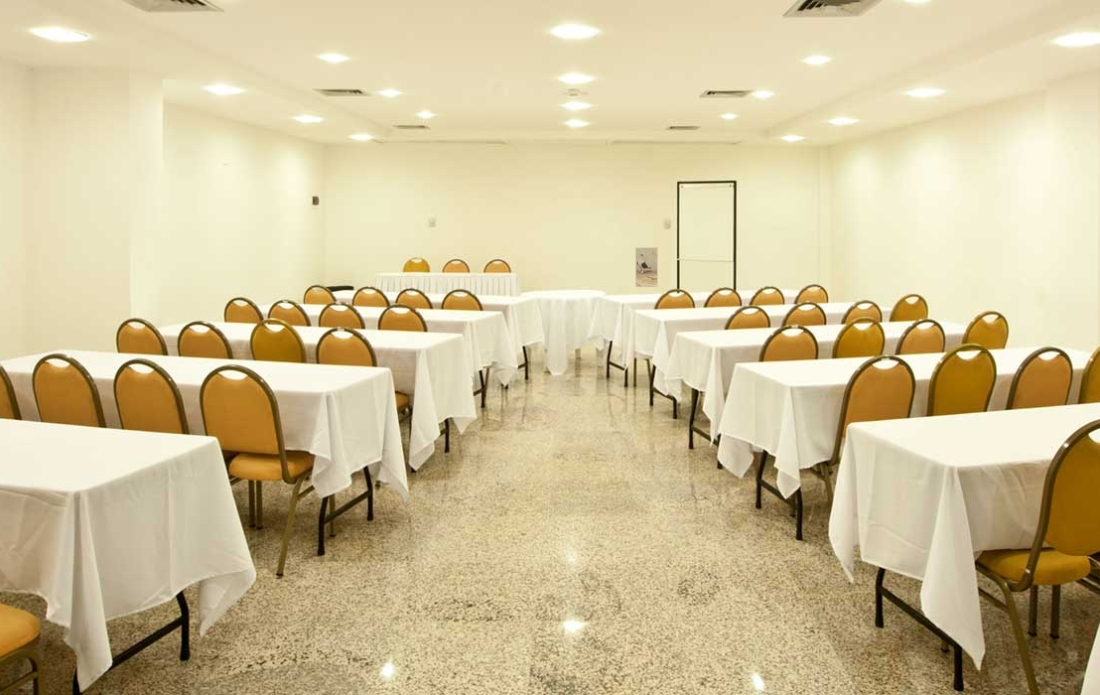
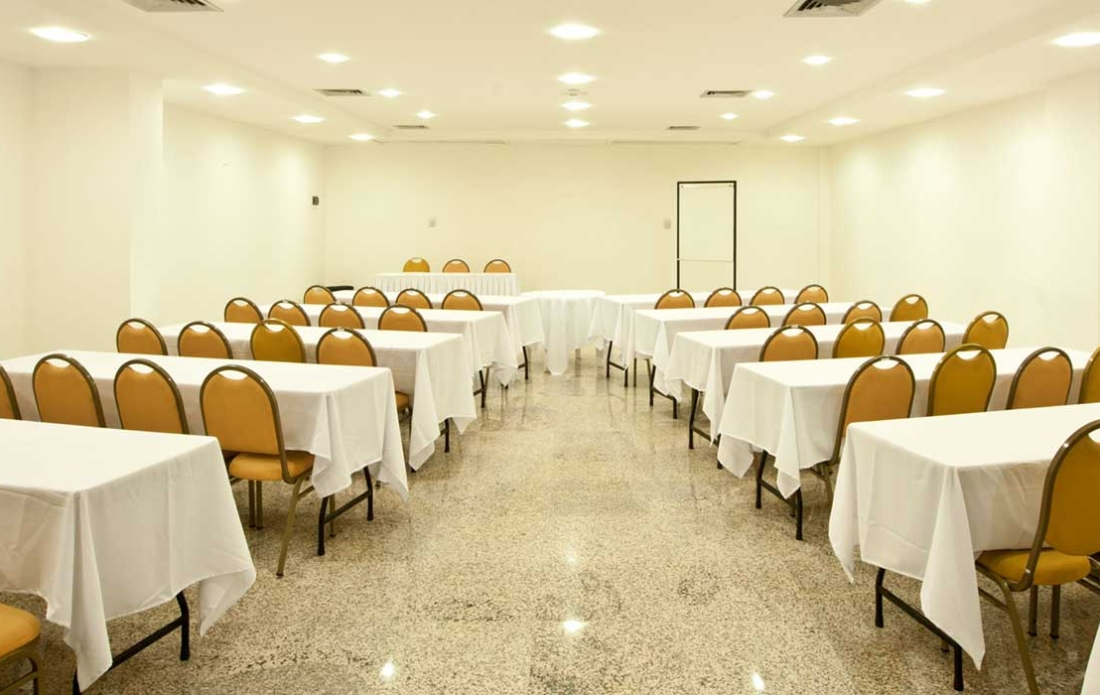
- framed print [634,246,659,288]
